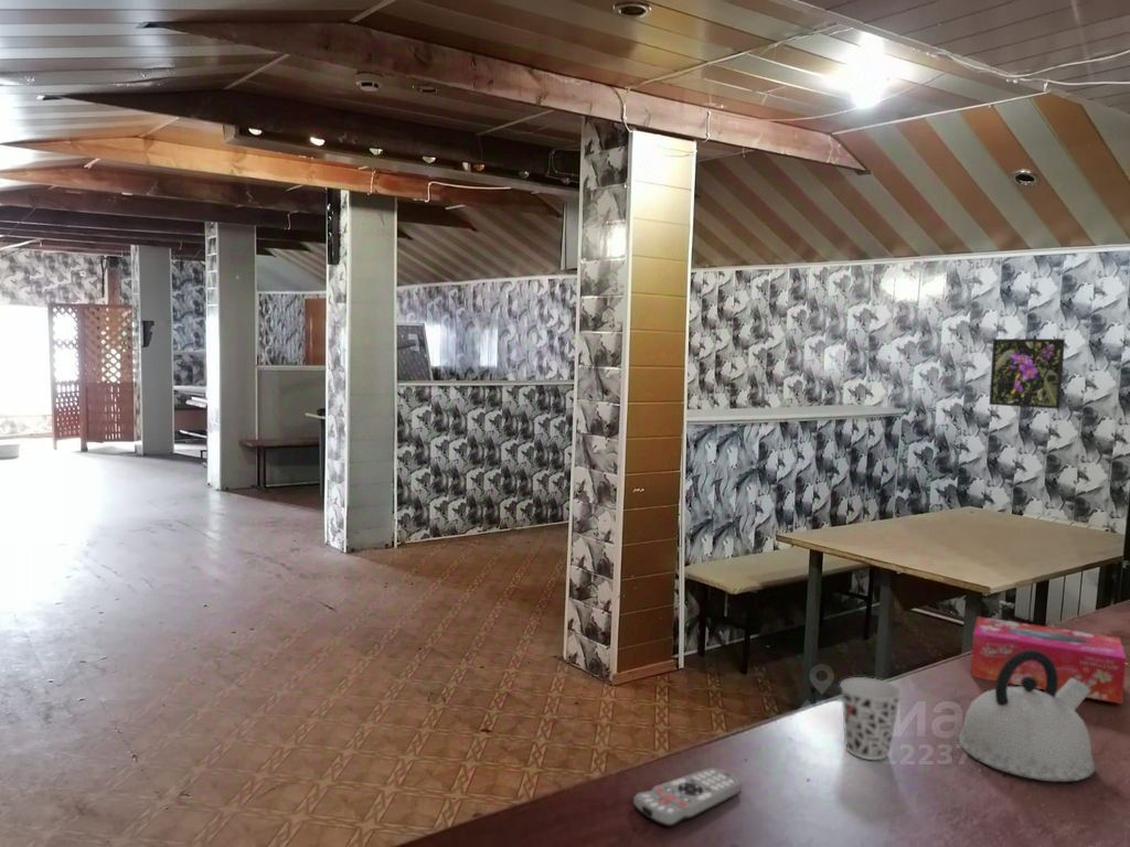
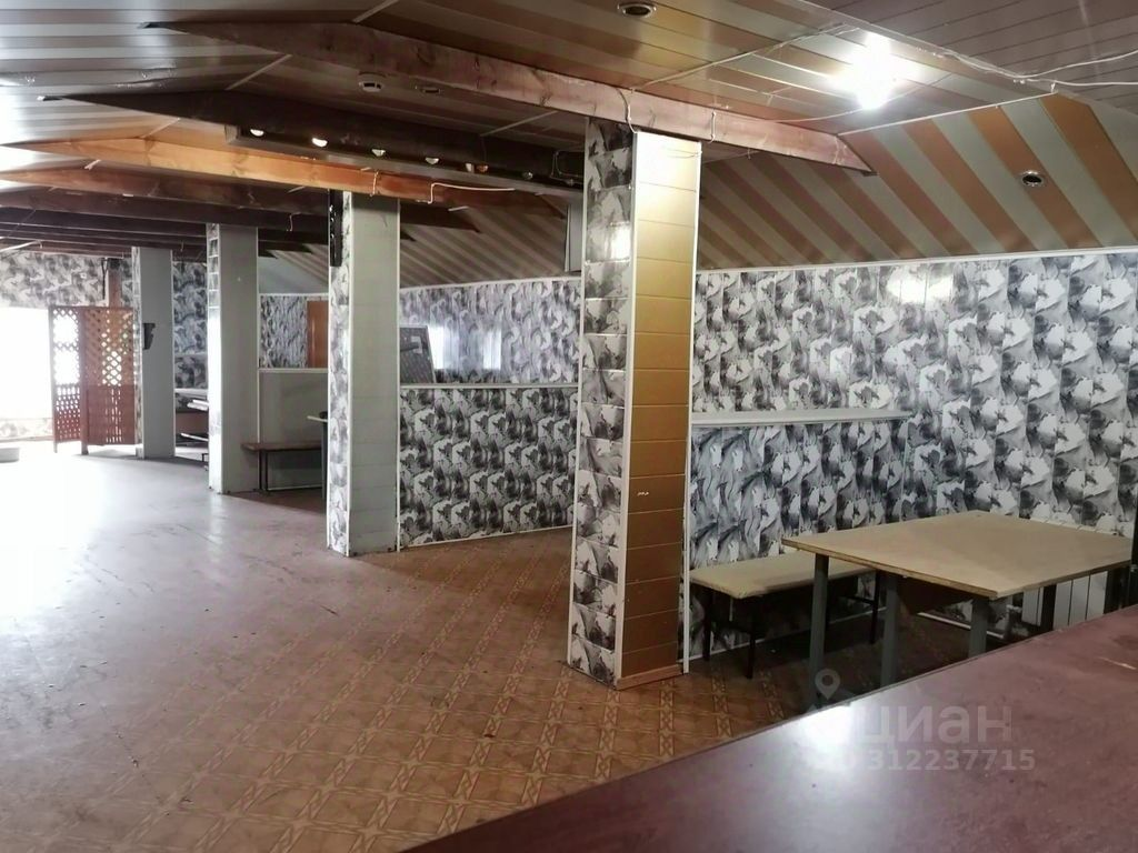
- cup [839,676,903,761]
- kettle [957,650,1096,783]
- remote control [632,766,744,827]
- tissue box [970,615,1127,705]
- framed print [989,337,1066,410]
